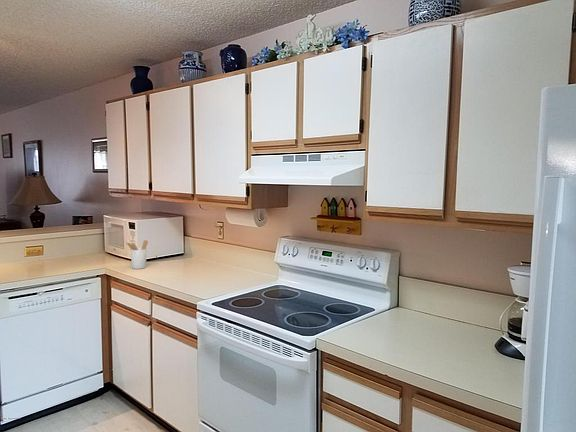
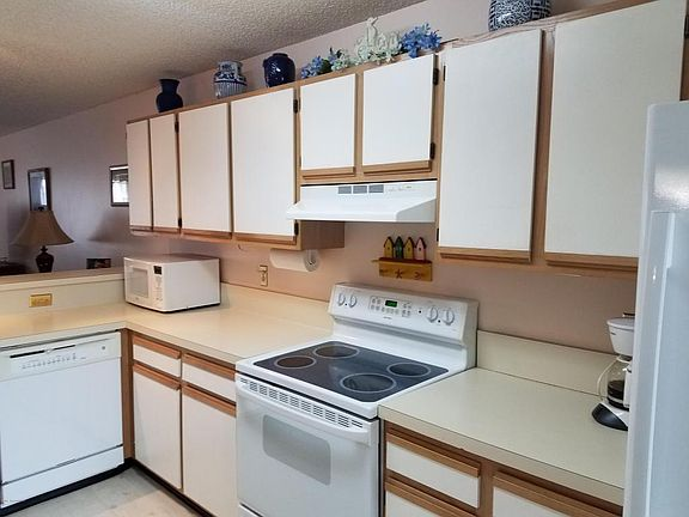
- utensil holder [125,239,149,270]
